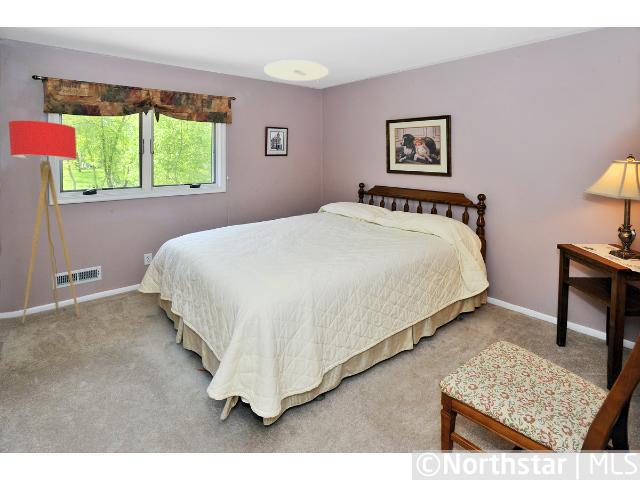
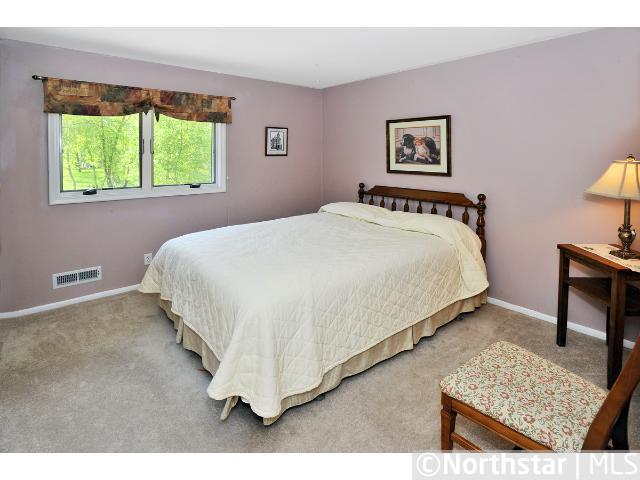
- ceiling light [263,59,330,82]
- floor lamp [8,120,81,324]
